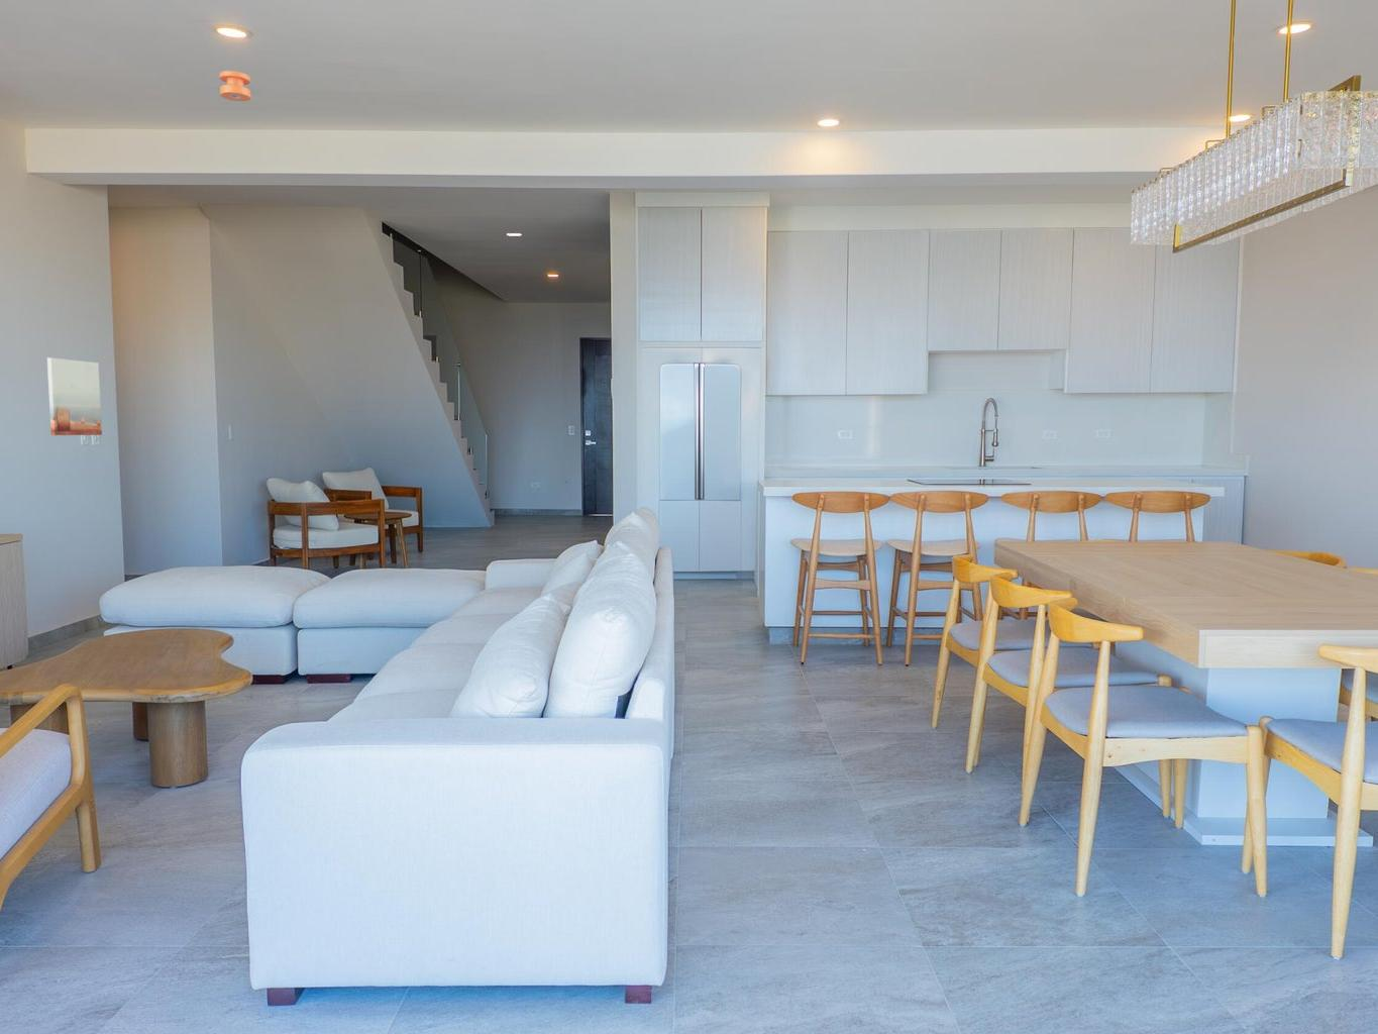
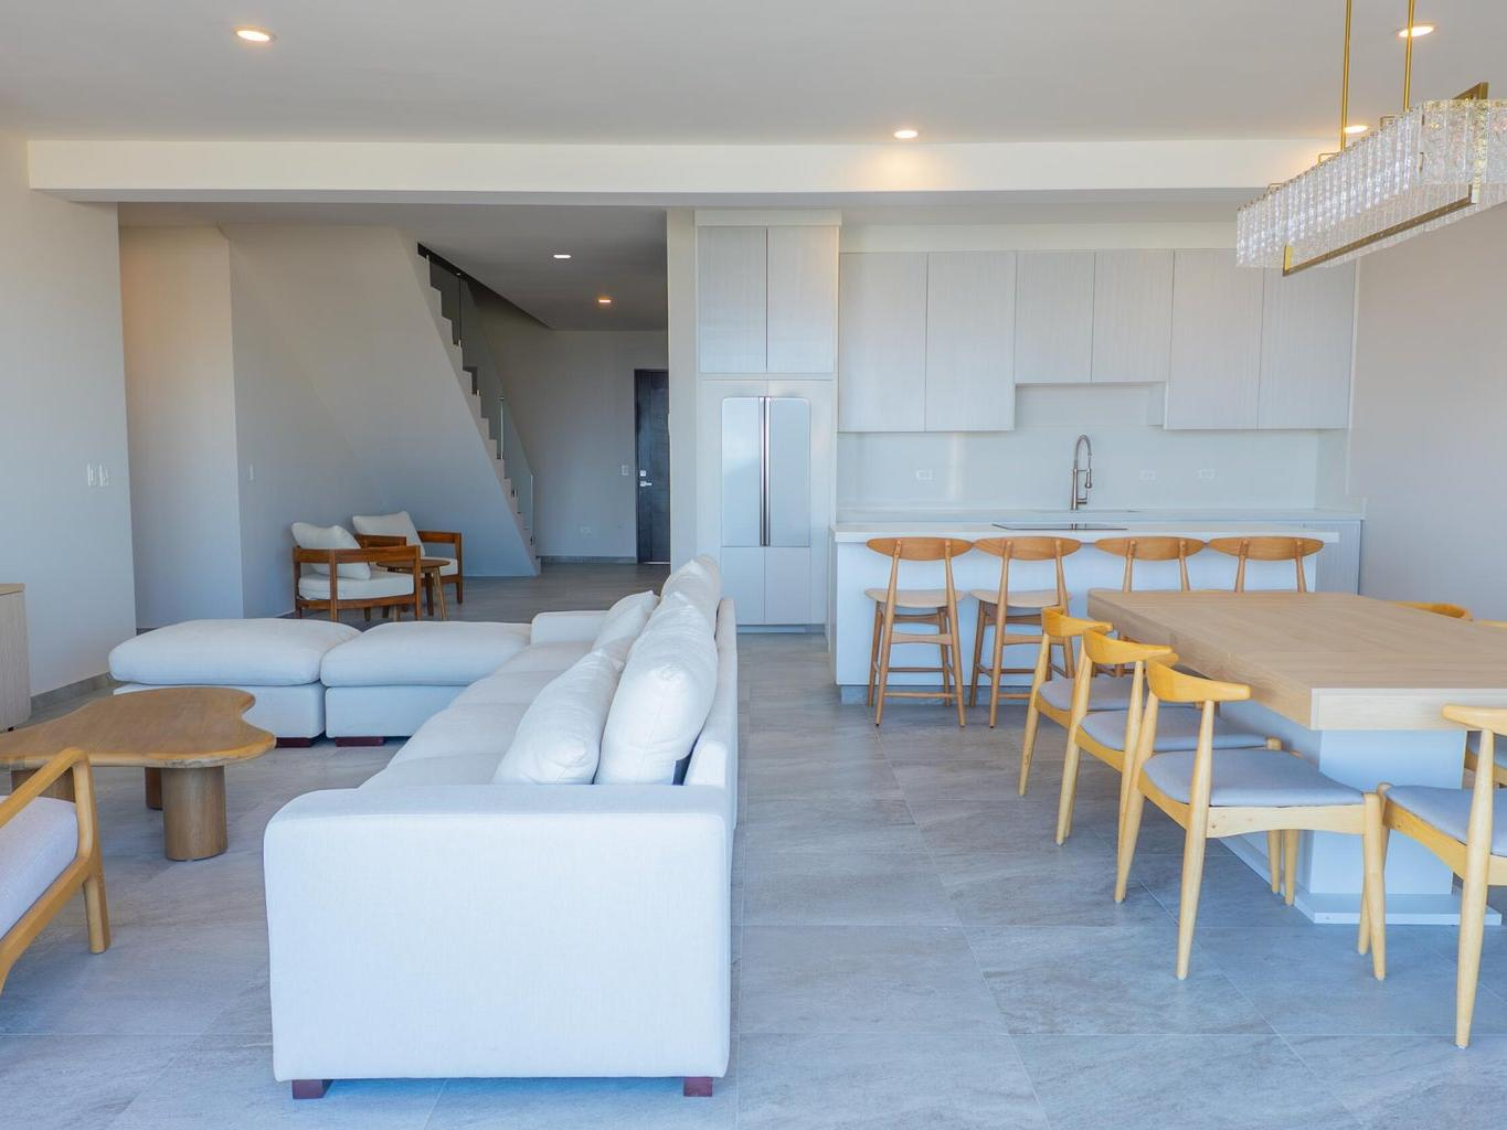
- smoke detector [219,70,251,102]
- wall art [47,357,103,437]
